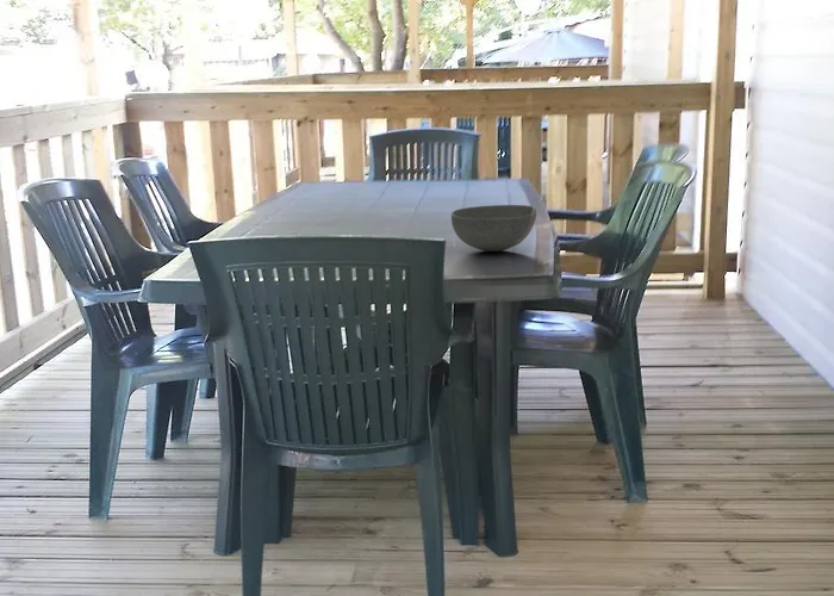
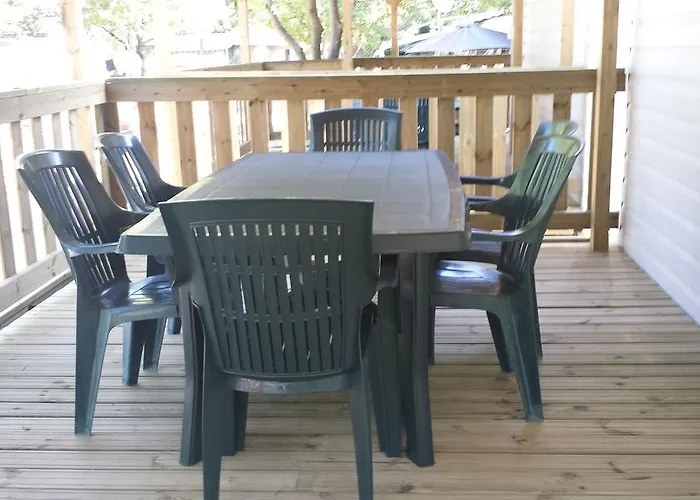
- bowl [450,204,537,253]
